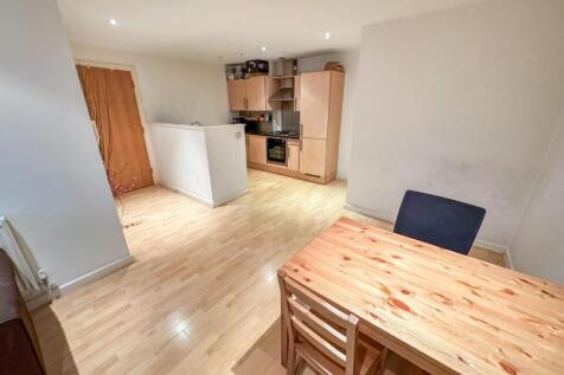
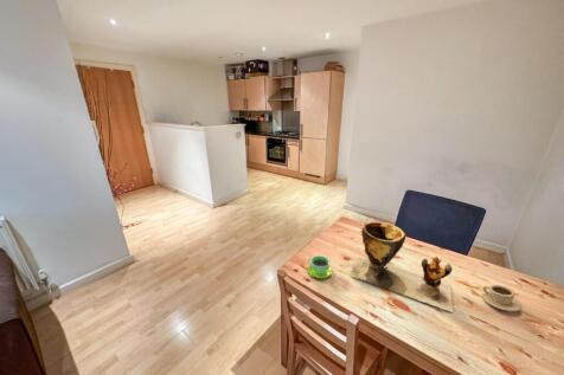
+ clay pot [350,220,454,313]
+ cup [481,284,524,312]
+ cup [307,254,333,279]
